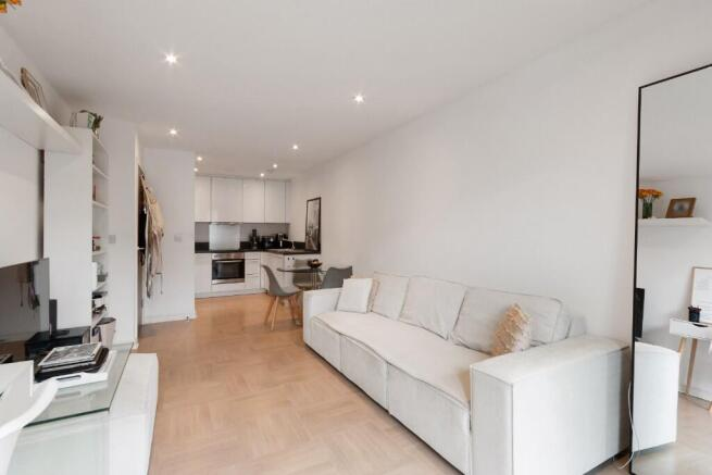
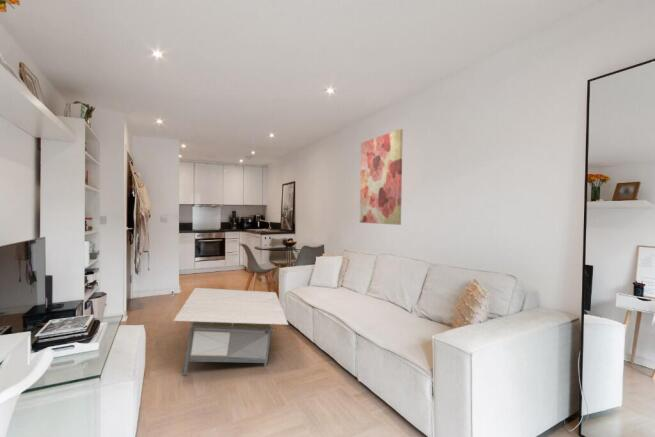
+ coffee table [172,287,290,377]
+ wall art [359,128,404,226]
